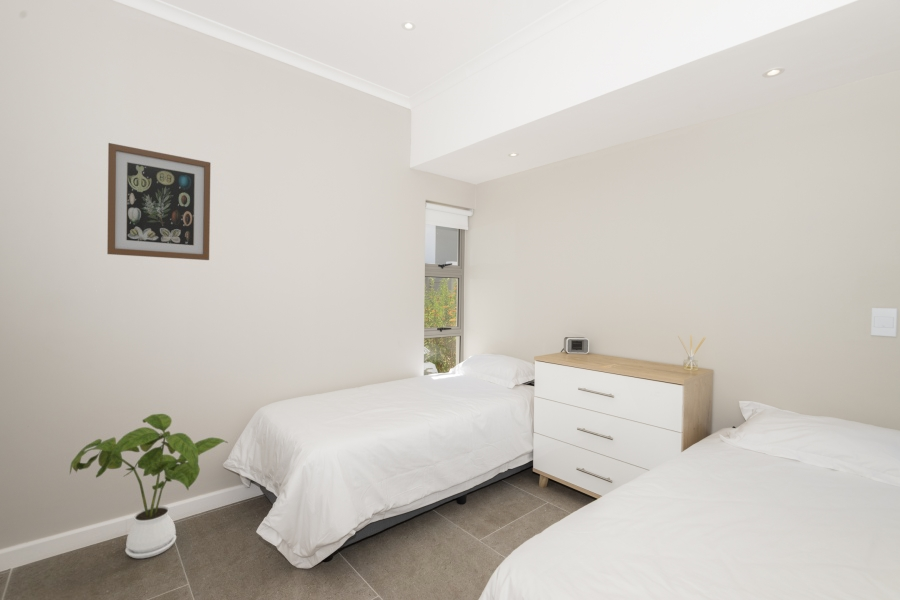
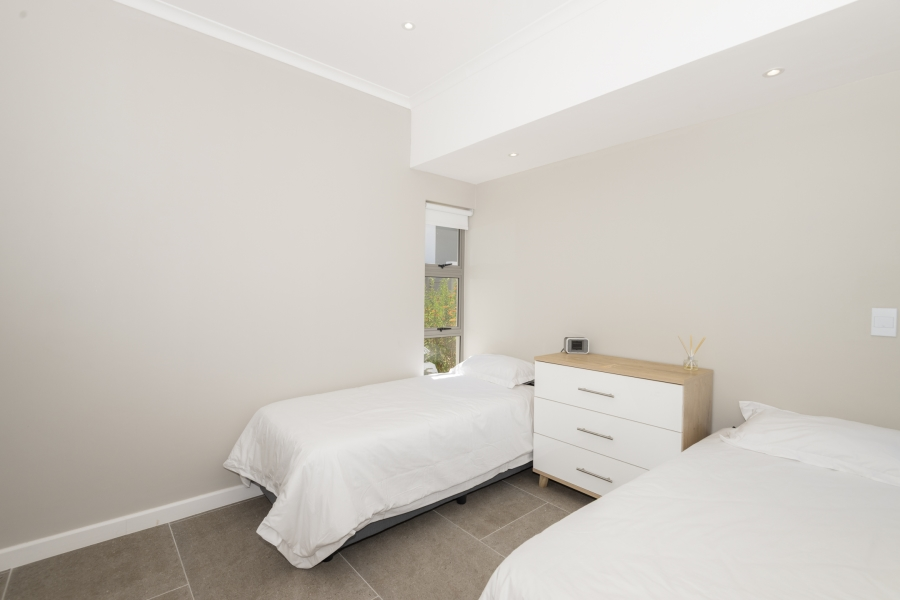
- house plant [68,413,229,559]
- wall art [106,142,212,261]
